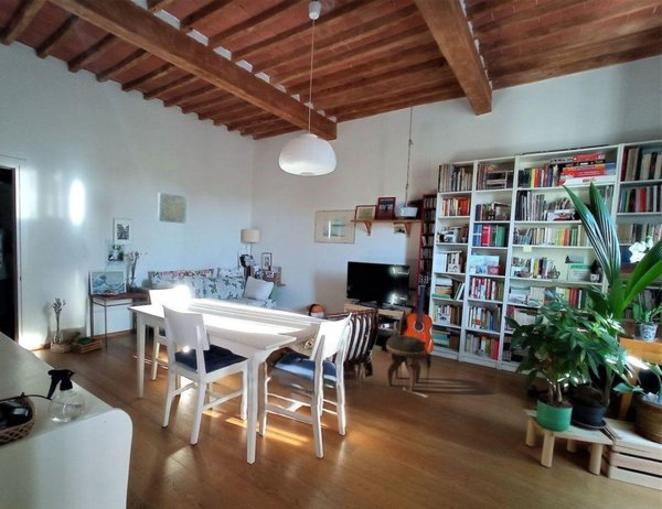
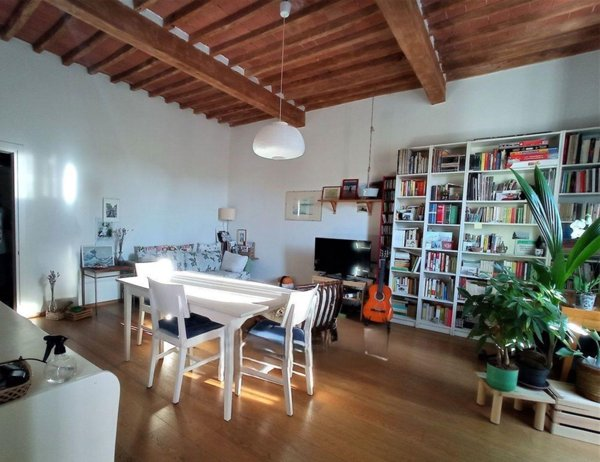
- footstool [385,334,427,392]
- wall art [157,192,188,225]
